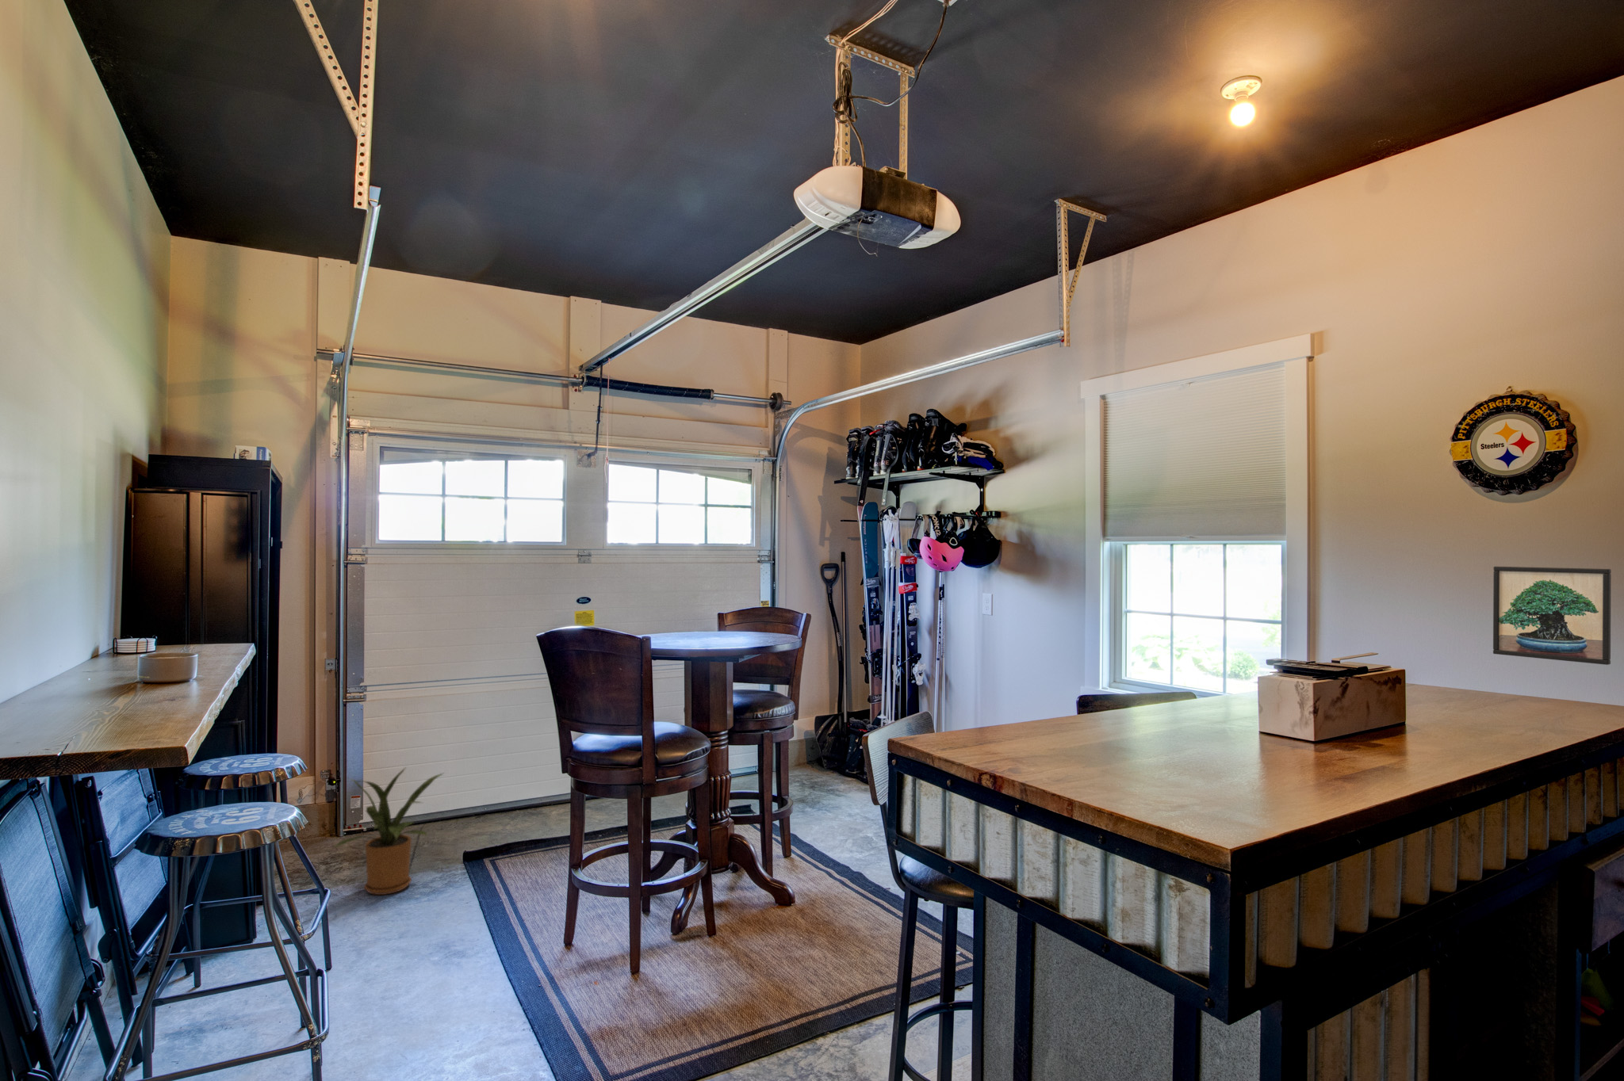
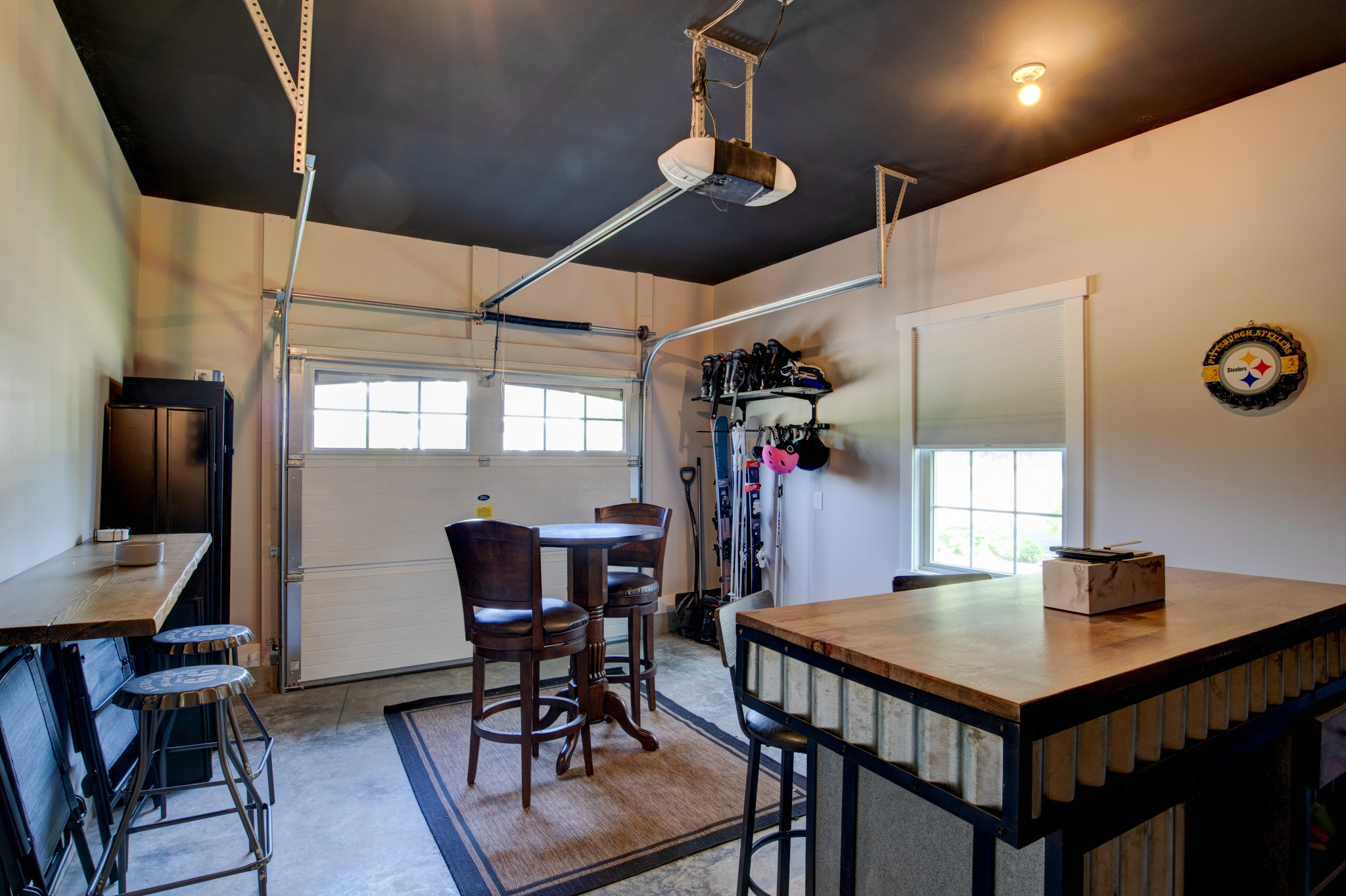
- house plant [332,766,444,895]
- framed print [1492,566,1612,666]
